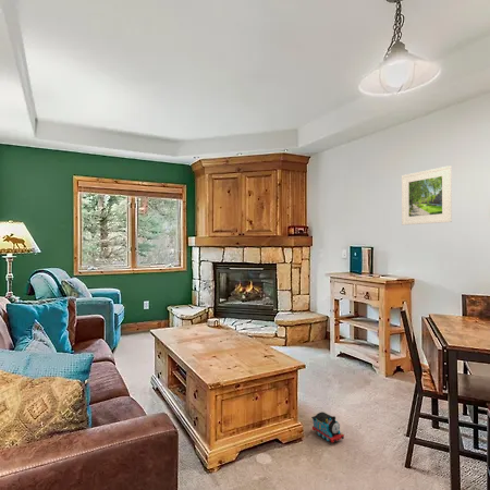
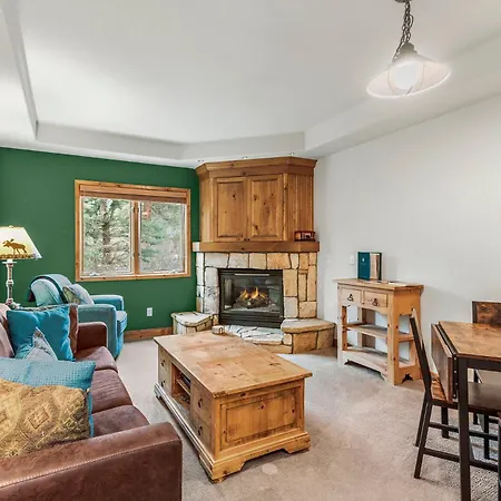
- toy train [310,411,345,443]
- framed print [401,164,453,226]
